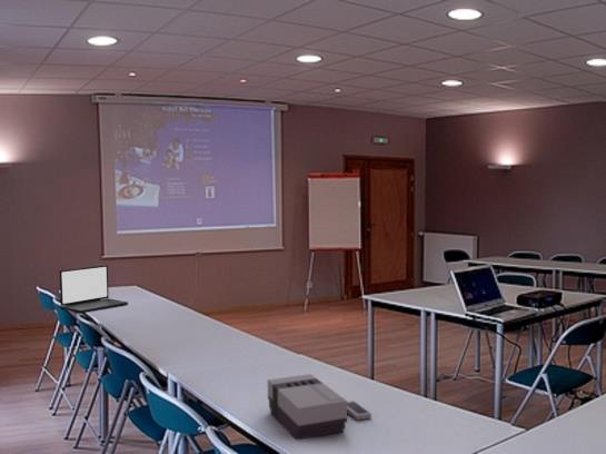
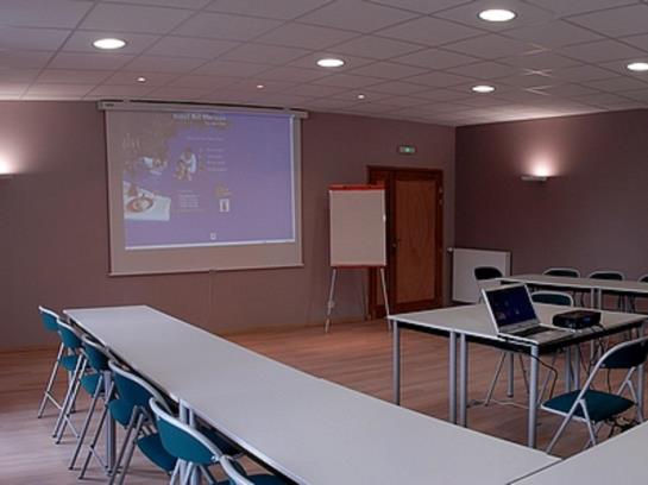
- laptop [59,264,129,314]
- projector [267,373,372,441]
